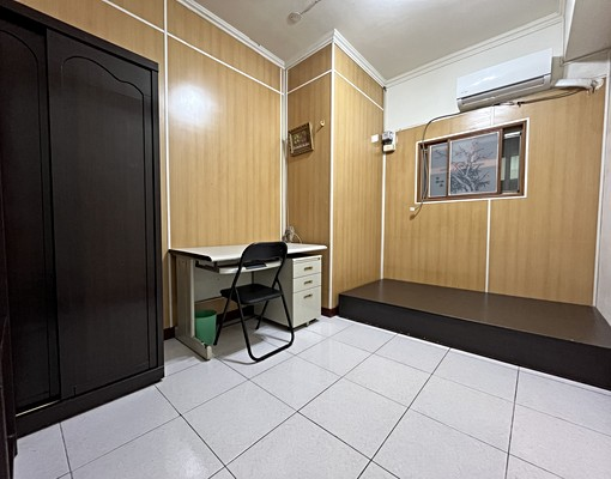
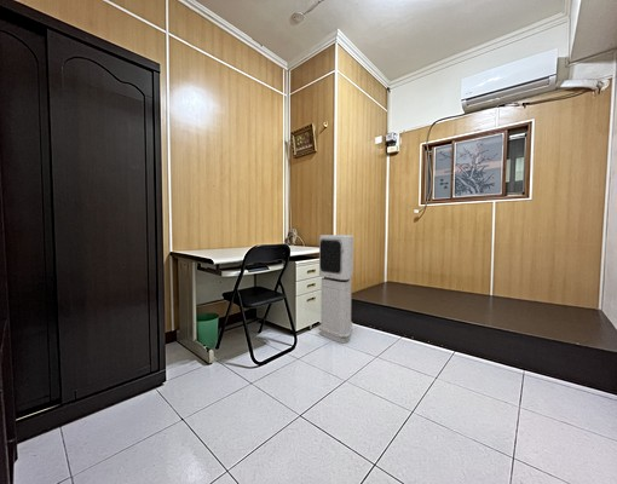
+ air purifier [318,234,354,345]
